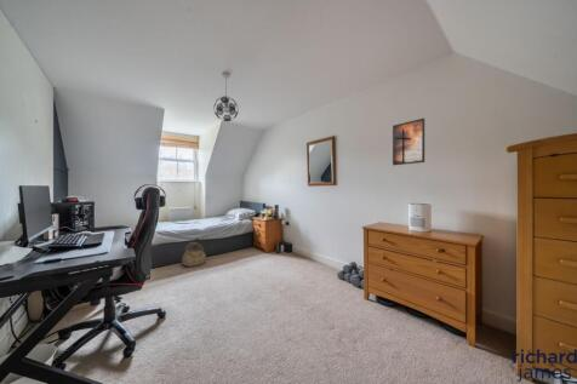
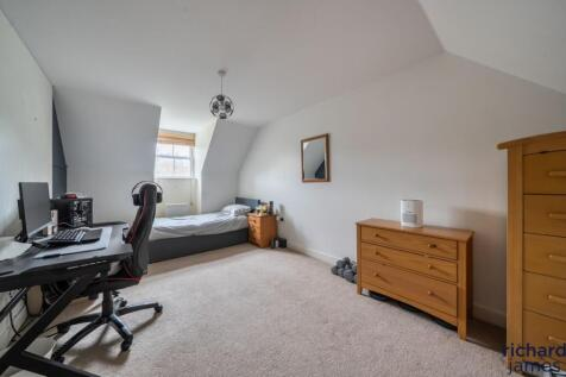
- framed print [392,118,425,166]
- basket [181,241,207,268]
